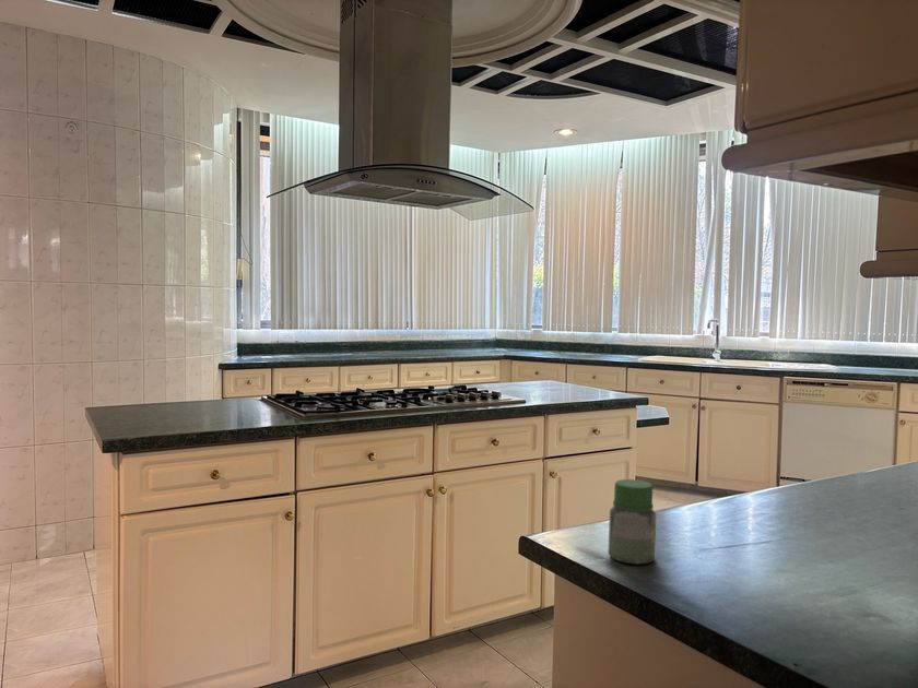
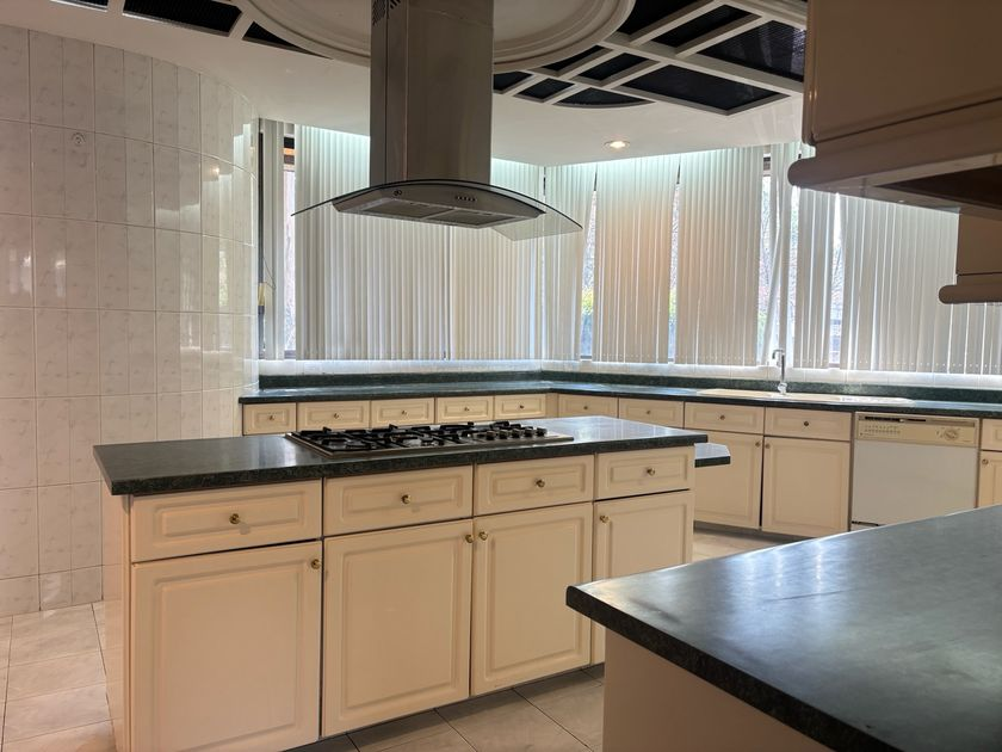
- jar [608,478,657,565]
